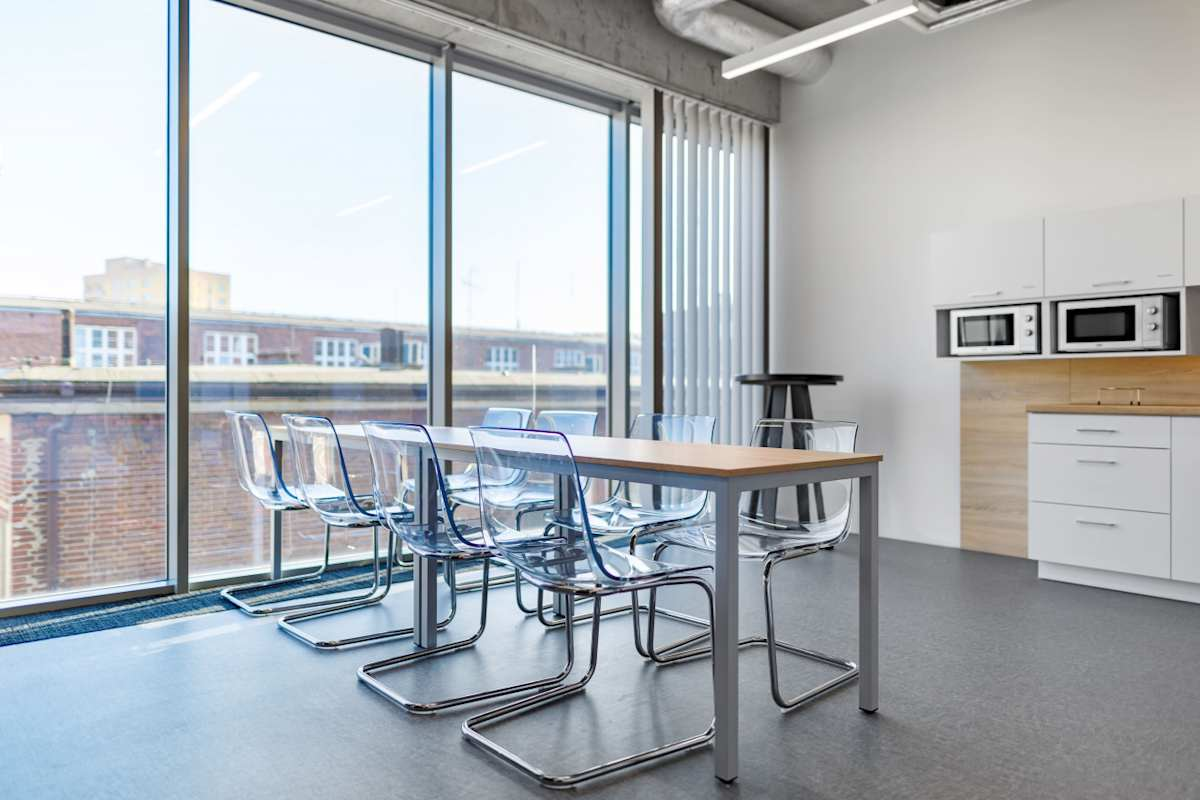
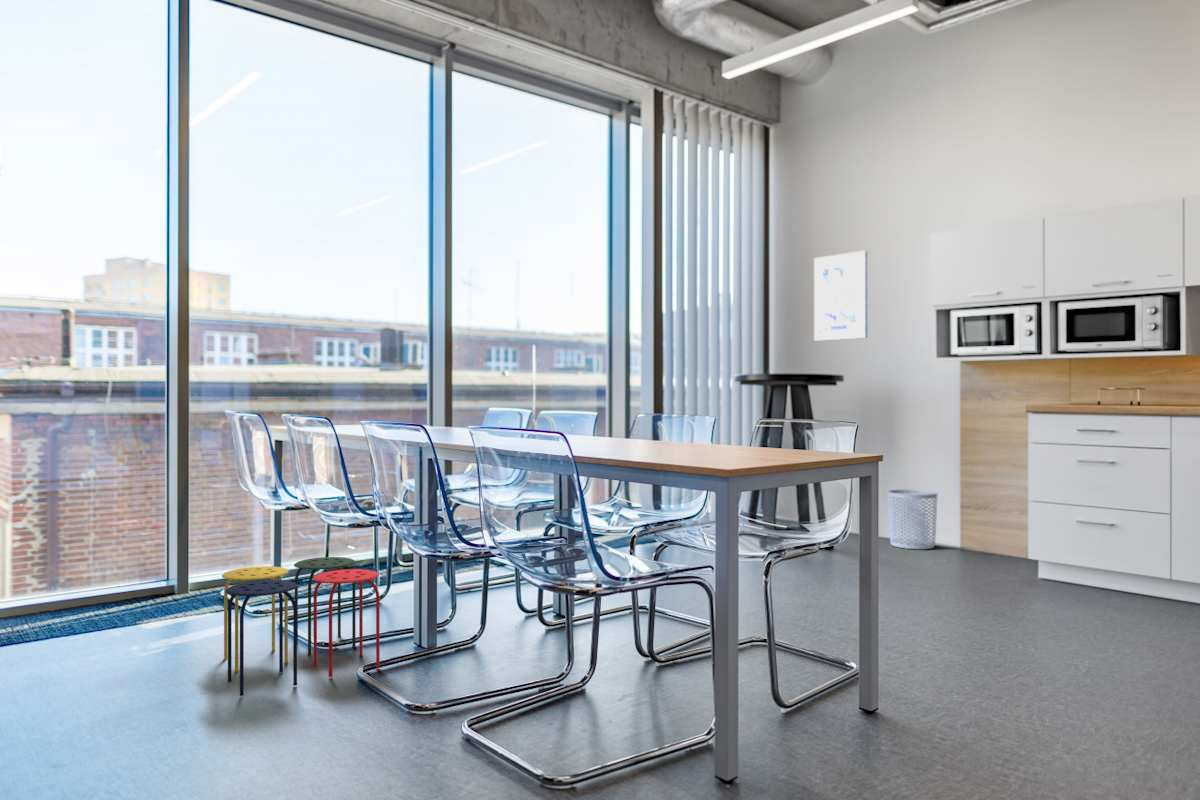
+ waste bin [887,489,938,550]
+ wall art [813,250,869,342]
+ stool [221,556,381,697]
